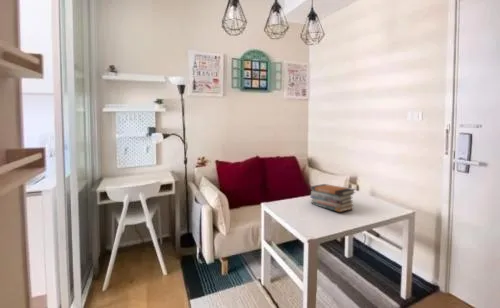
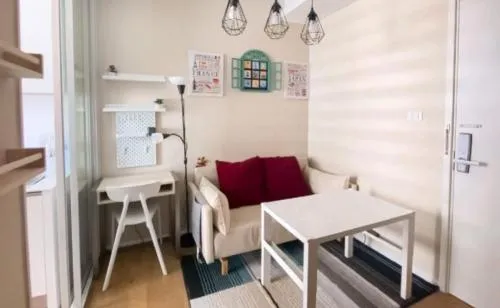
- book stack [309,183,357,213]
